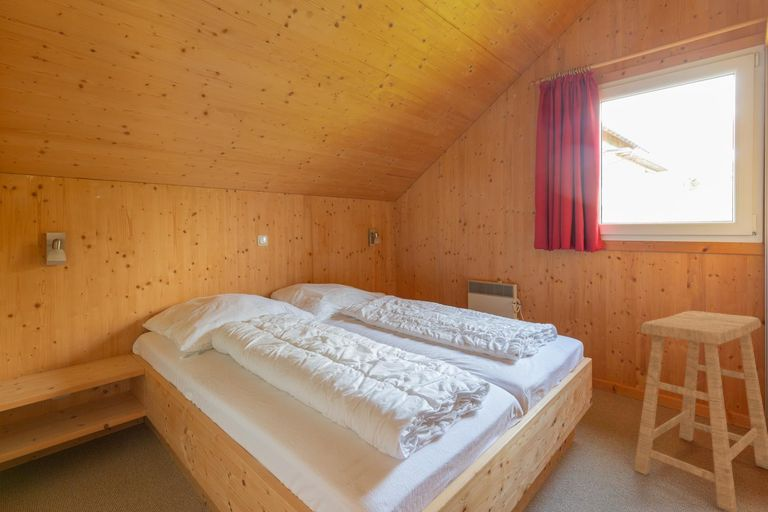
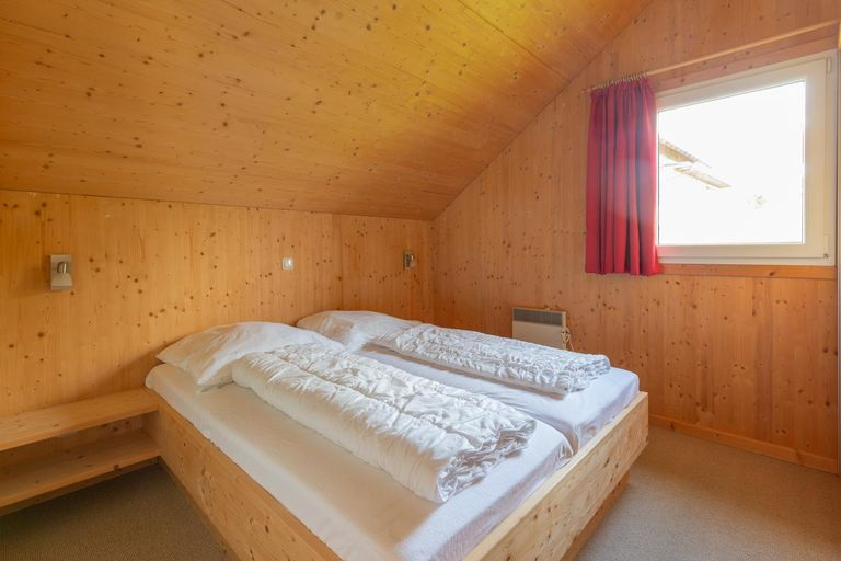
- stool [633,310,768,512]
